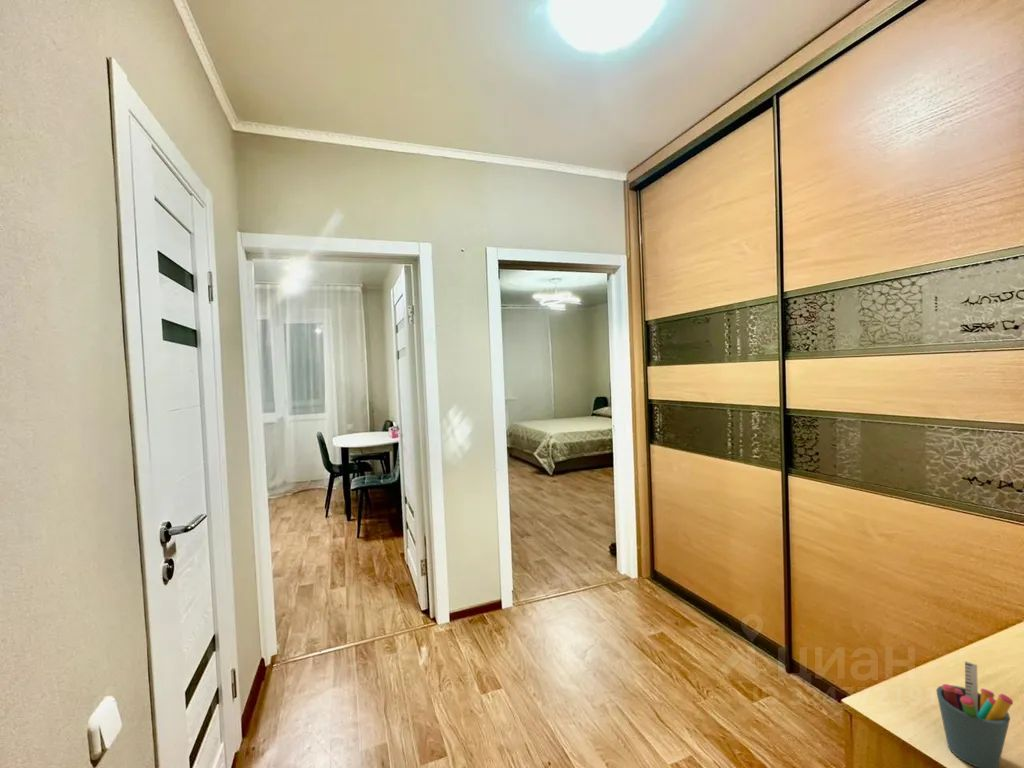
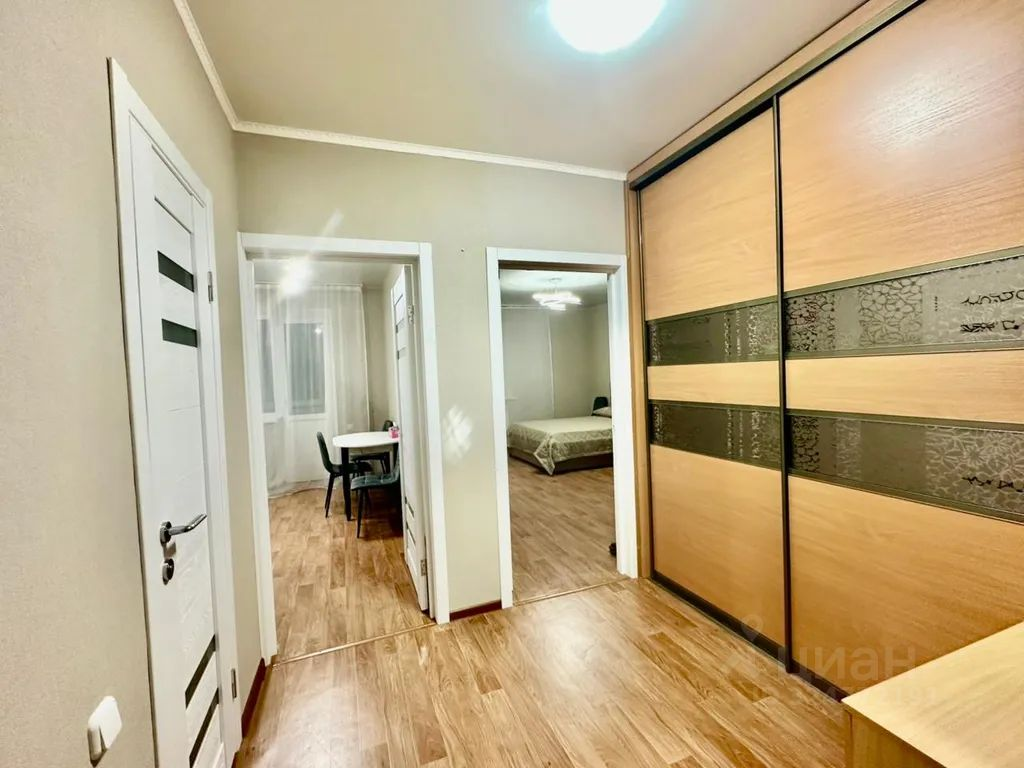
- pen holder [935,660,1014,768]
